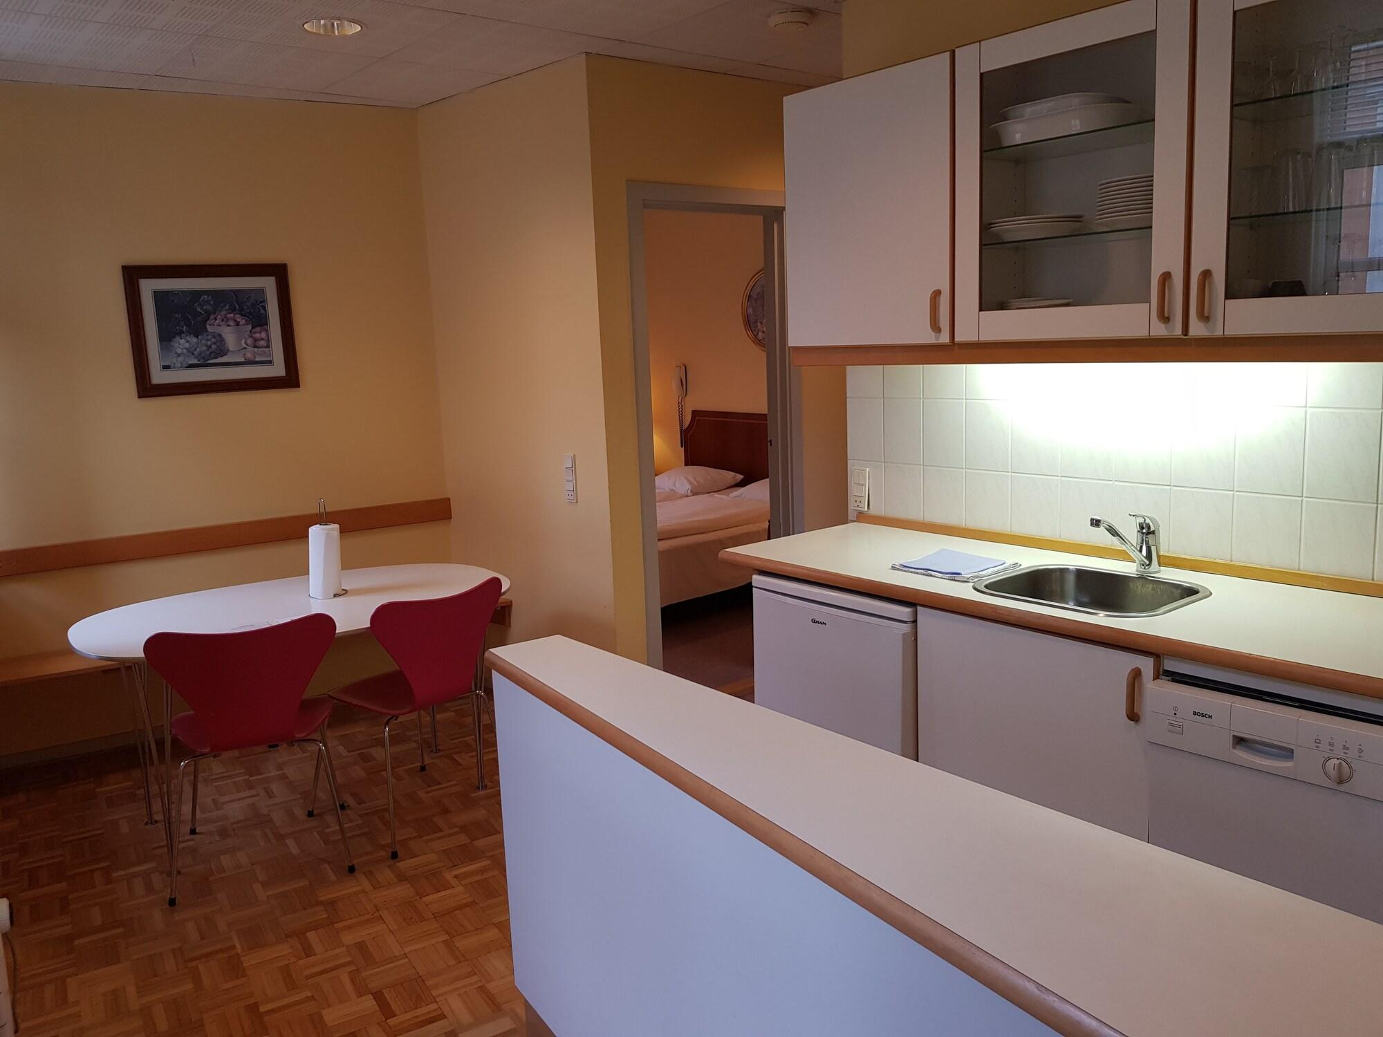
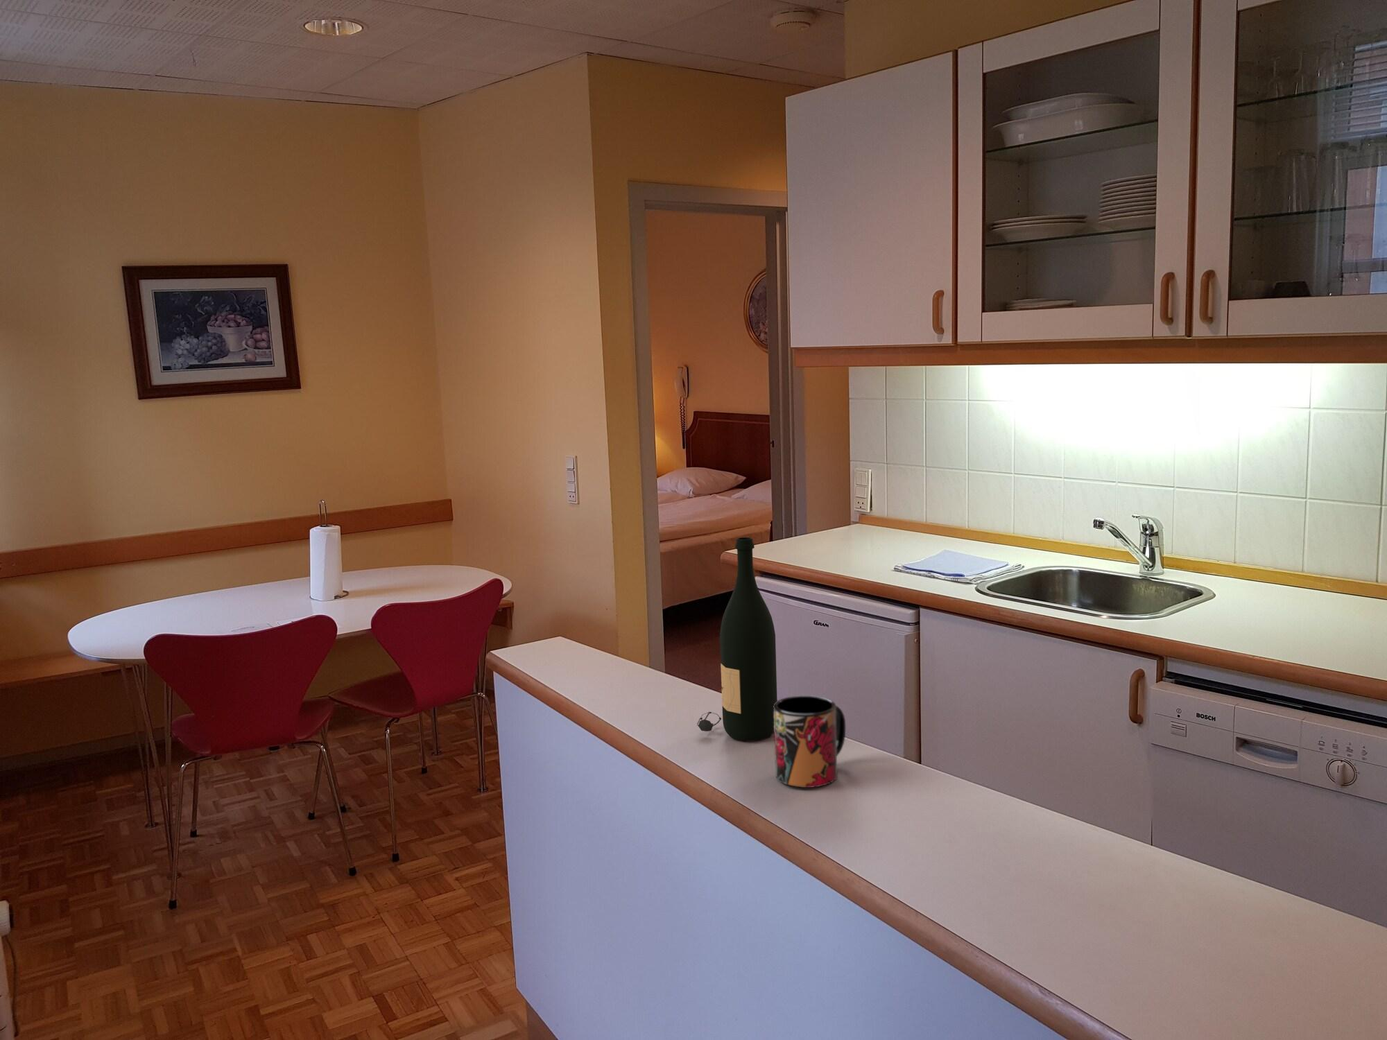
+ mug [773,695,846,789]
+ wine bottle [697,536,778,741]
